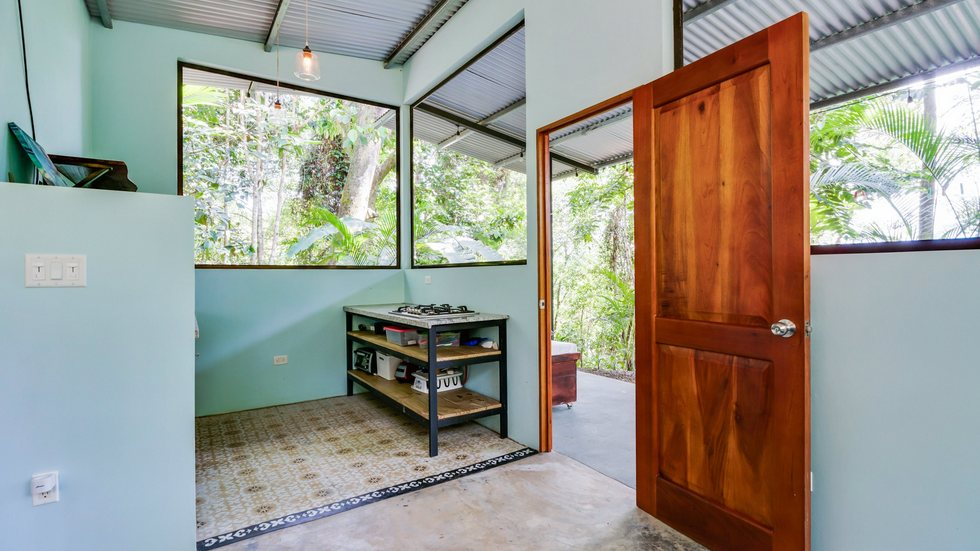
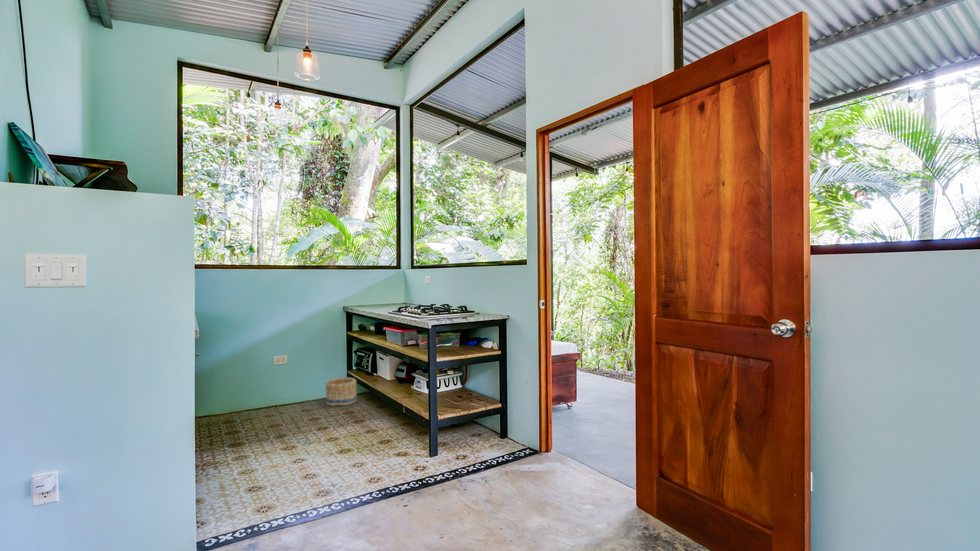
+ basket [324,377,357,407]
